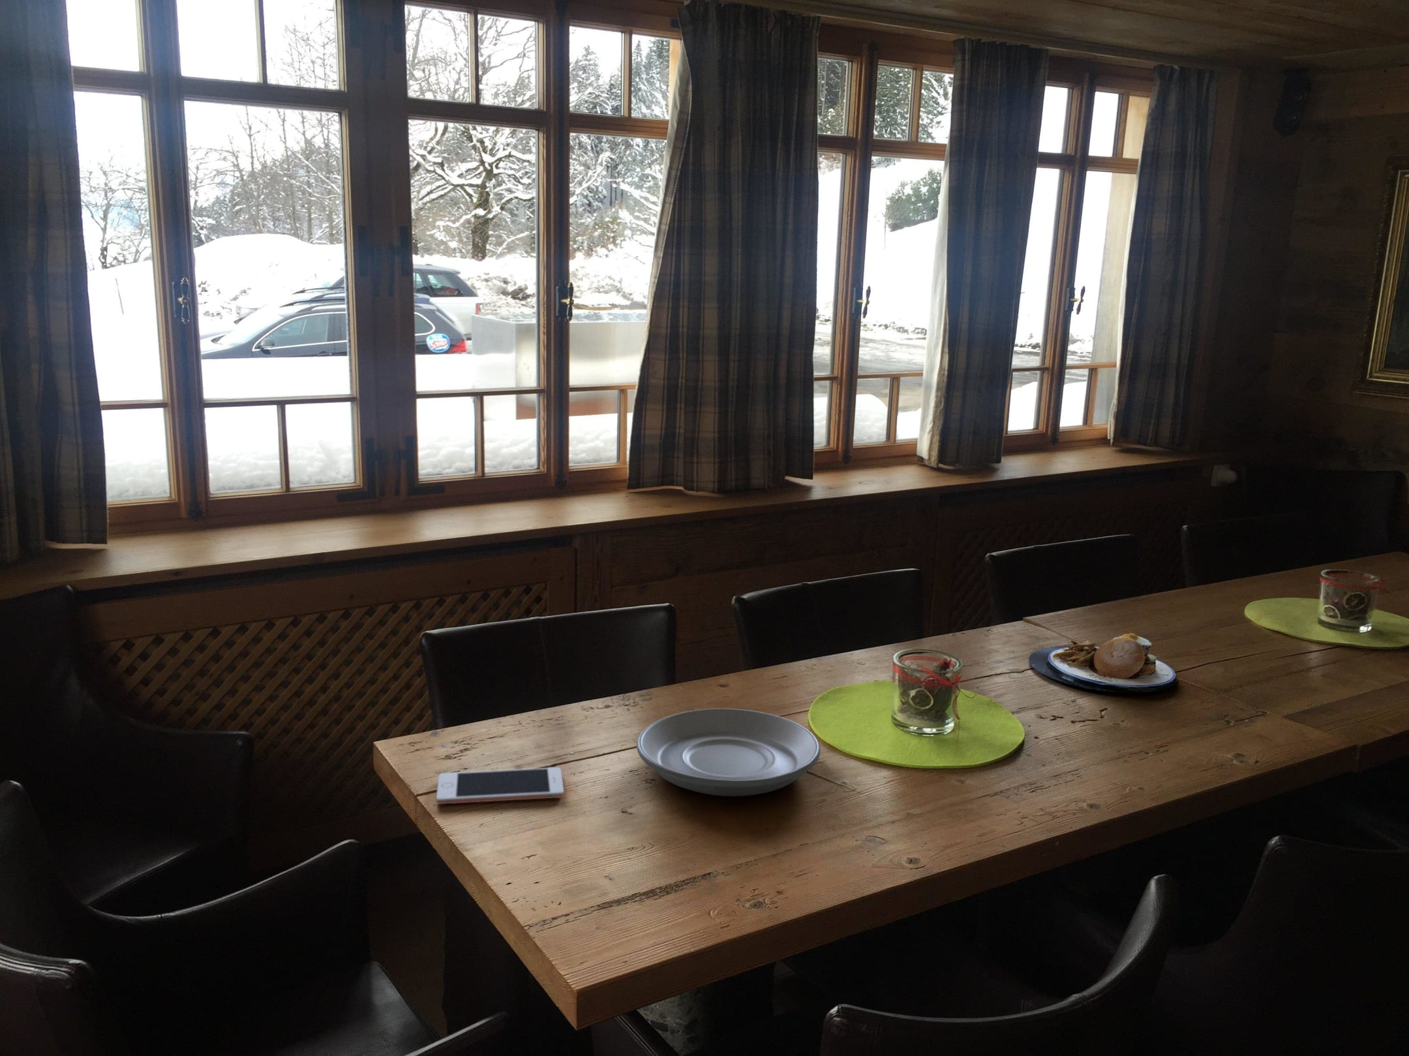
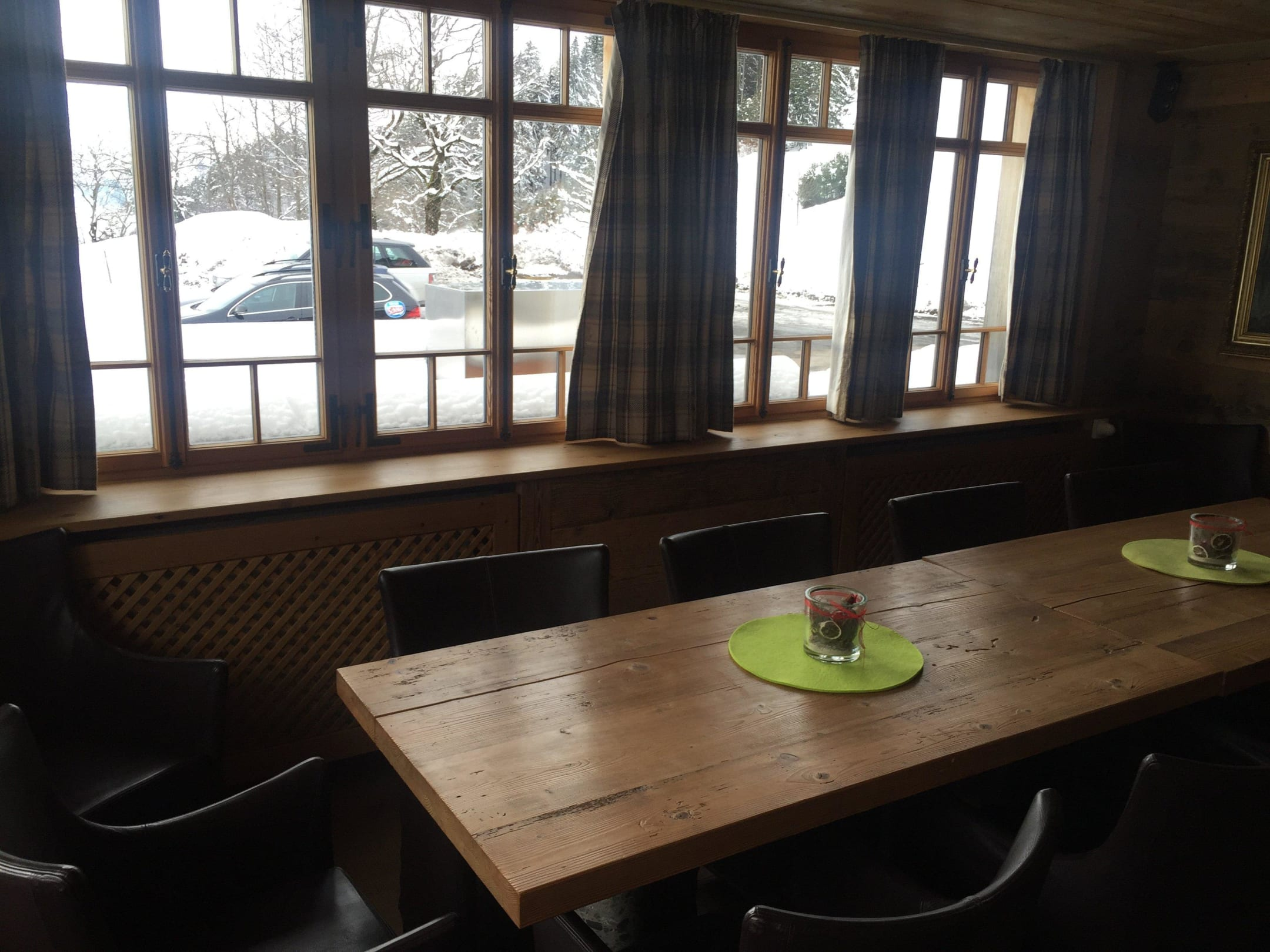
- plate [1028,632,1178,693]
- plate [636,708,821,798]
- cell phone [436,766,565,805]
